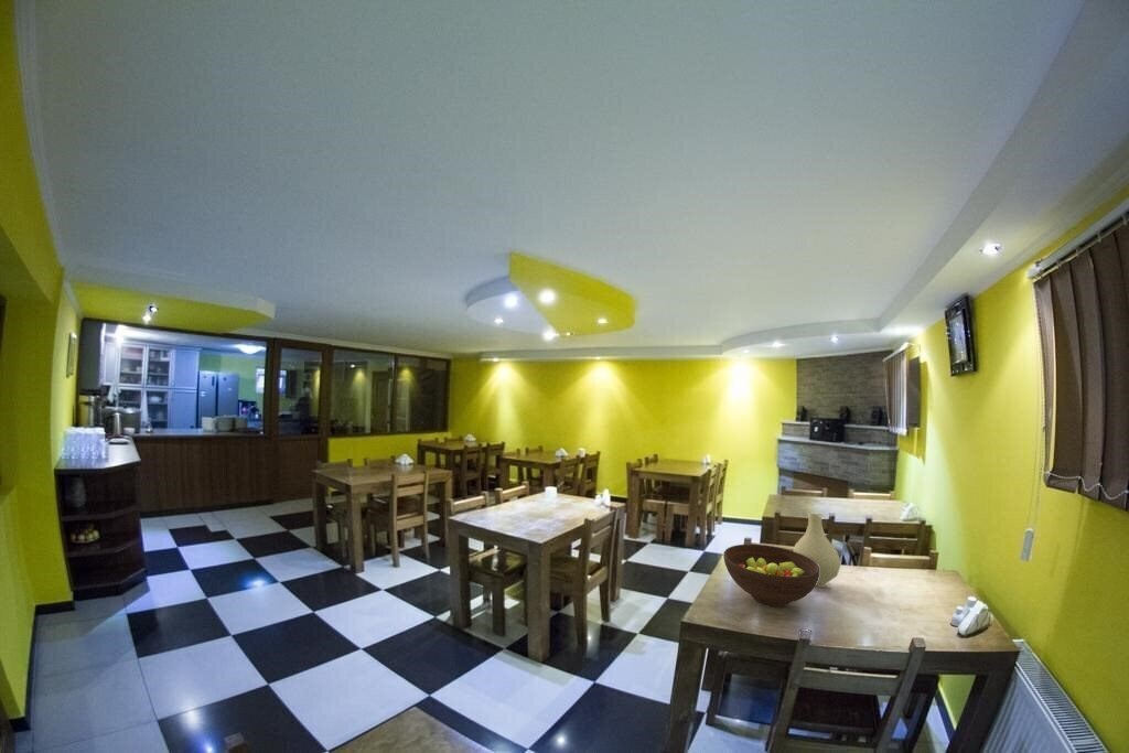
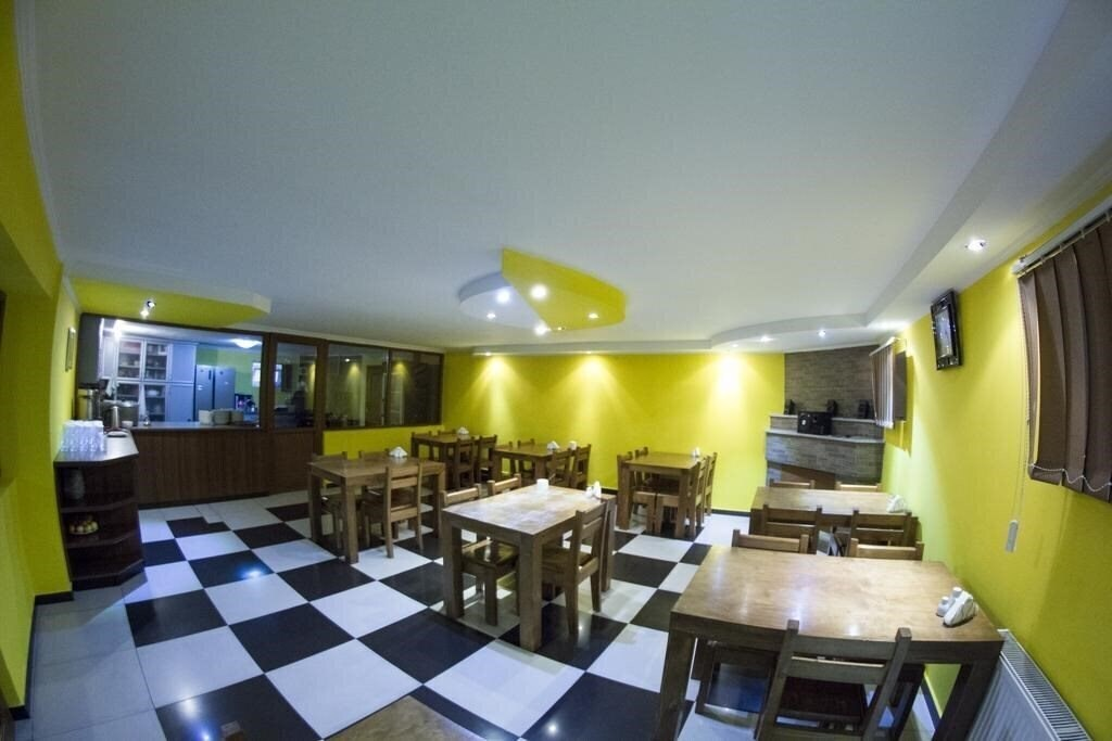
- fruit bowl [722,544,819,607]
- vase [793,513,842,589]
